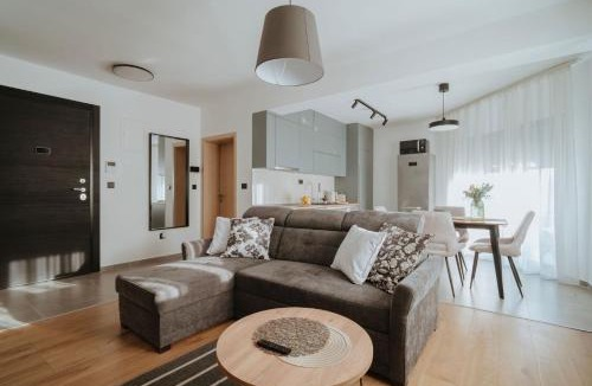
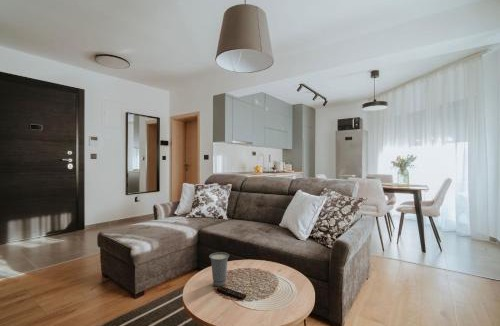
+ cup [208,251,230,287]
